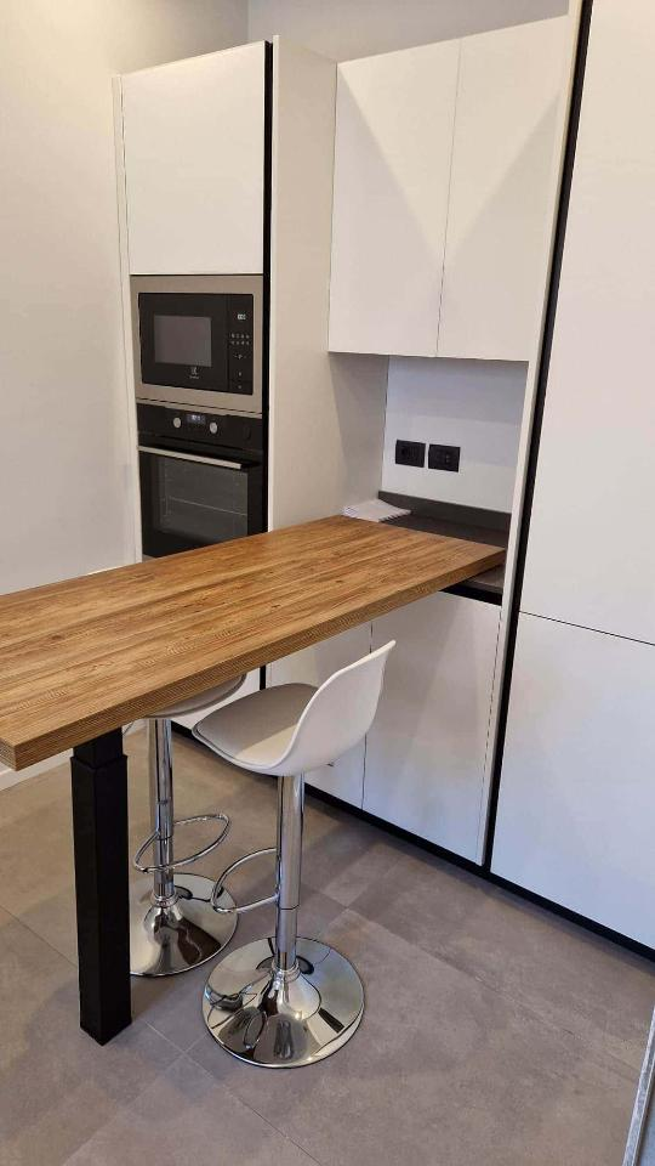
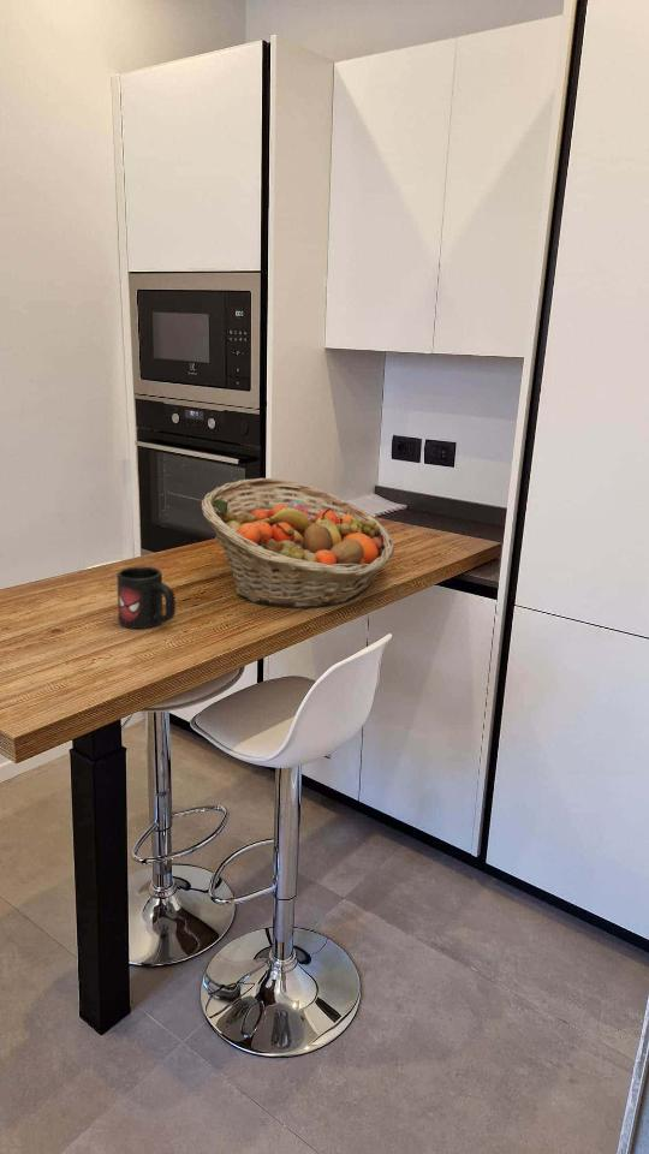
+ mug [115,566,177,630]
+ fruit basket [201,477,395,609]
